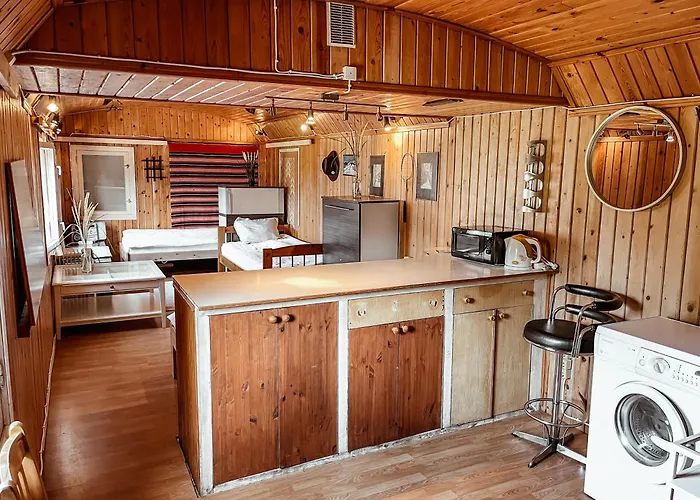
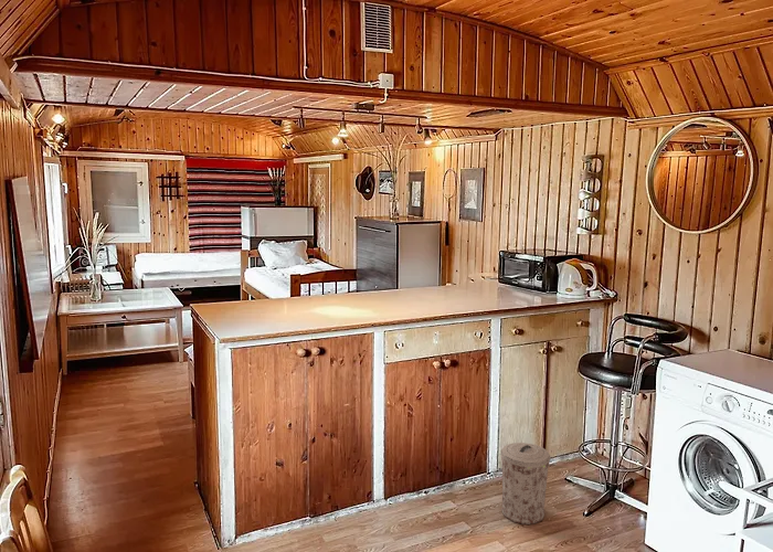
+ trash can [500,442,551,526]
